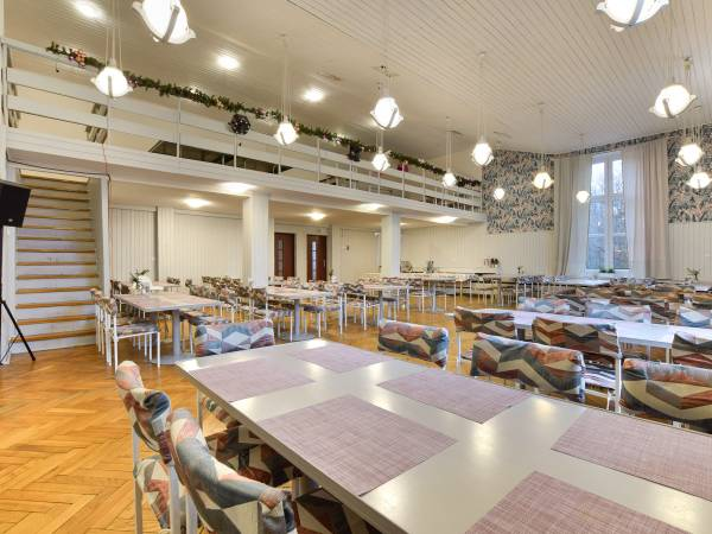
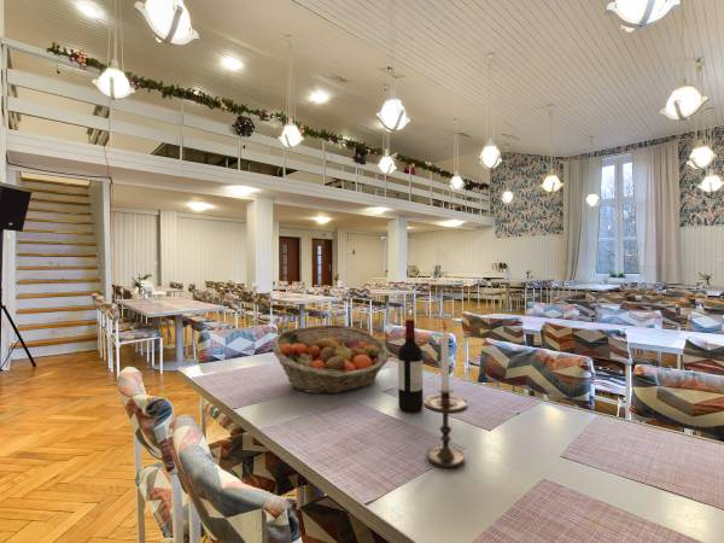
+ fruit basket [270,323,391,395]
+ candlestick [422,320,469,469]
+ wine bottle [397,319,424,413]
